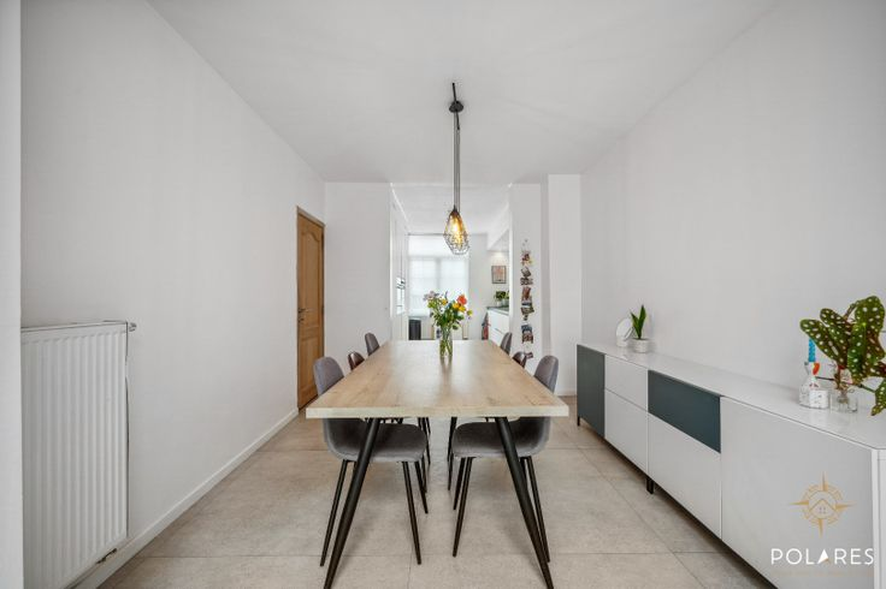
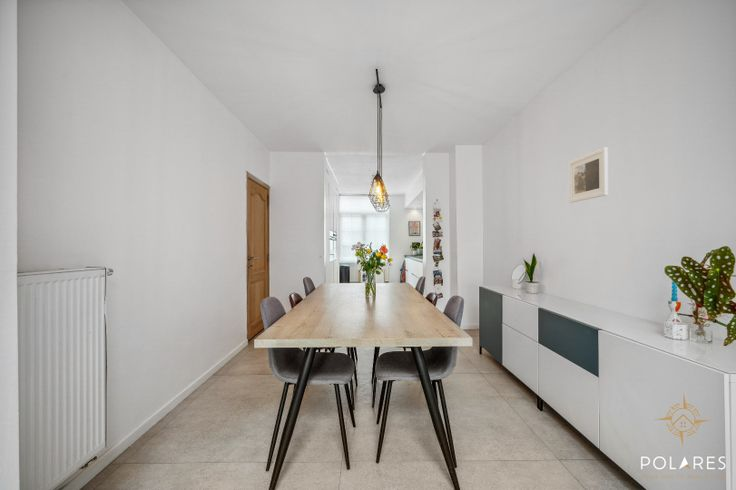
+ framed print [568,147,609,204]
